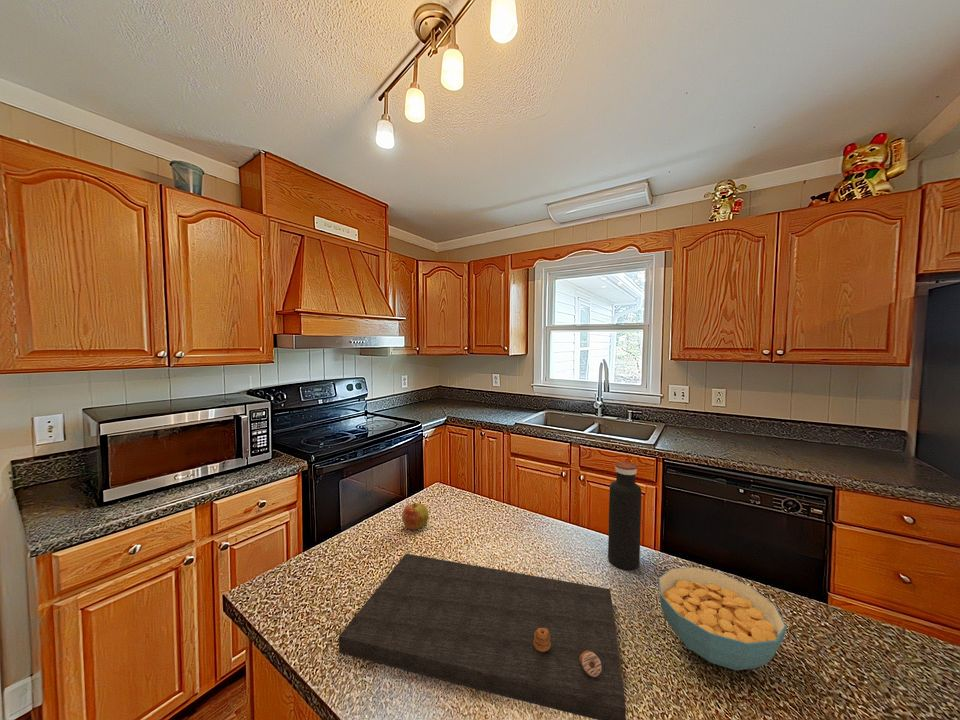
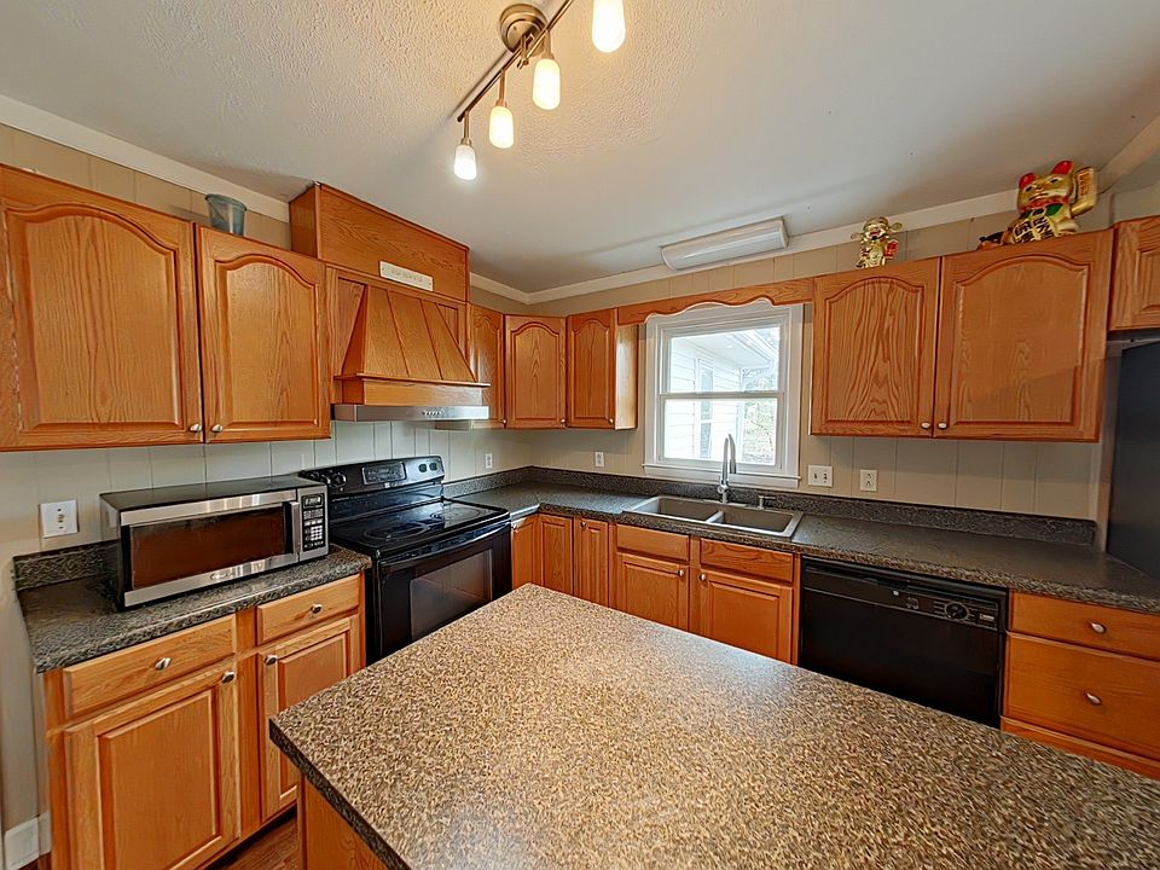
- cutting board [338,553,627,720]
- cereal bowl [657,566,788,671]
- apple [401,502,430,531]
- water bottle [607,460,643,571]
